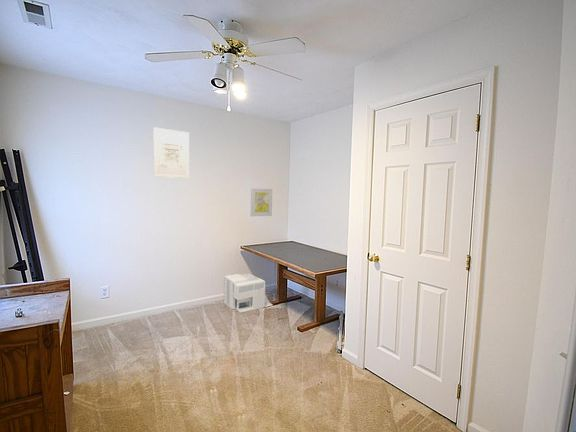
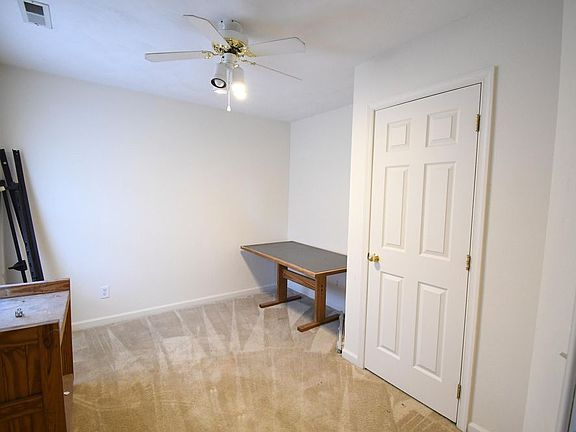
- wall art [153,126,190,179]
- architectural model [223,273,273,314]
- wall art [250,187,273,217]
